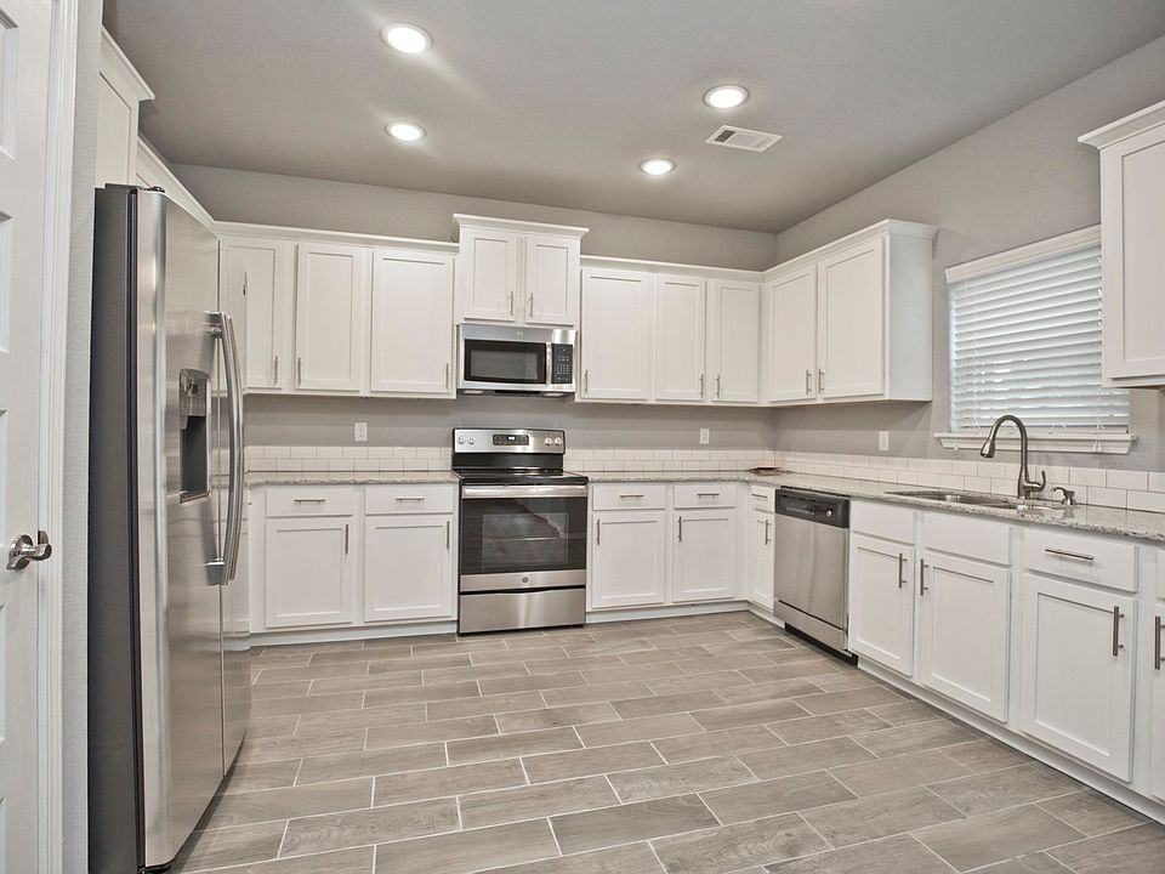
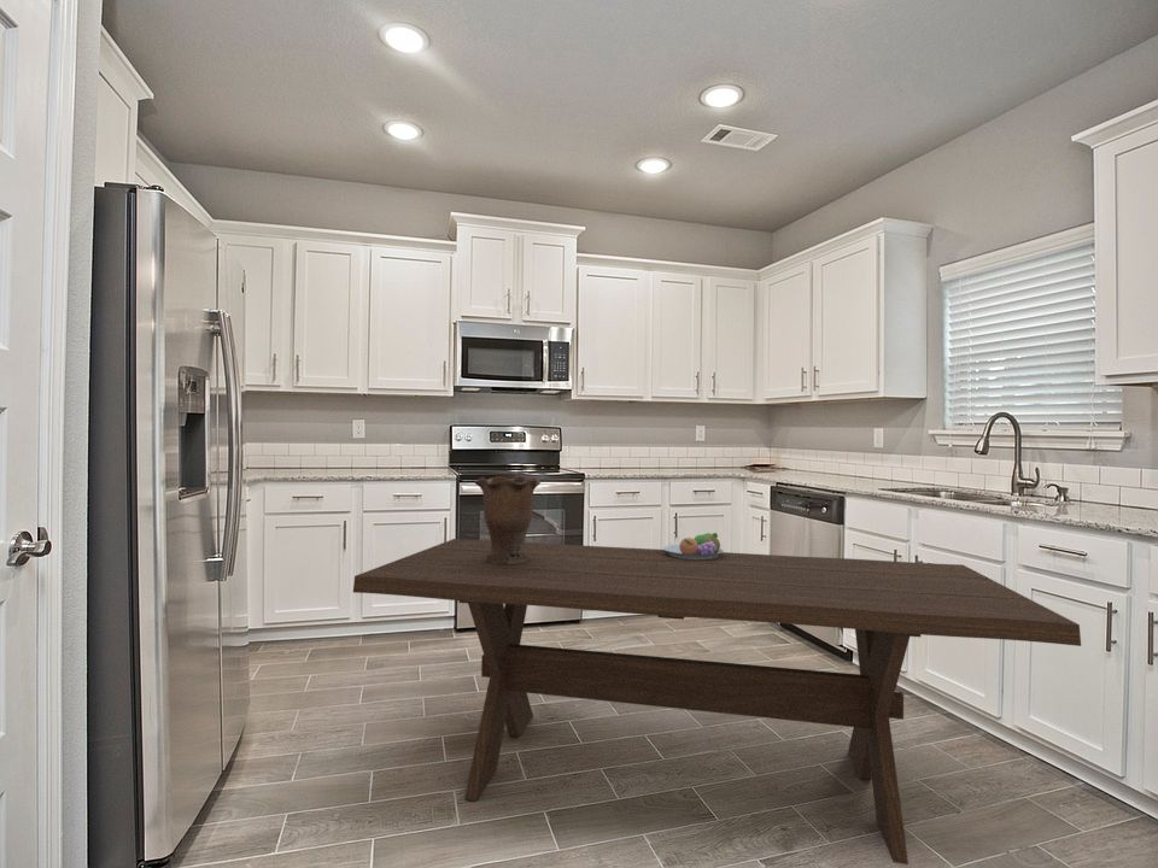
+ vase [474,475,542,564]
+ dining table [352,538,1082,866]
+ fruit bowl [662,532,725,559]
